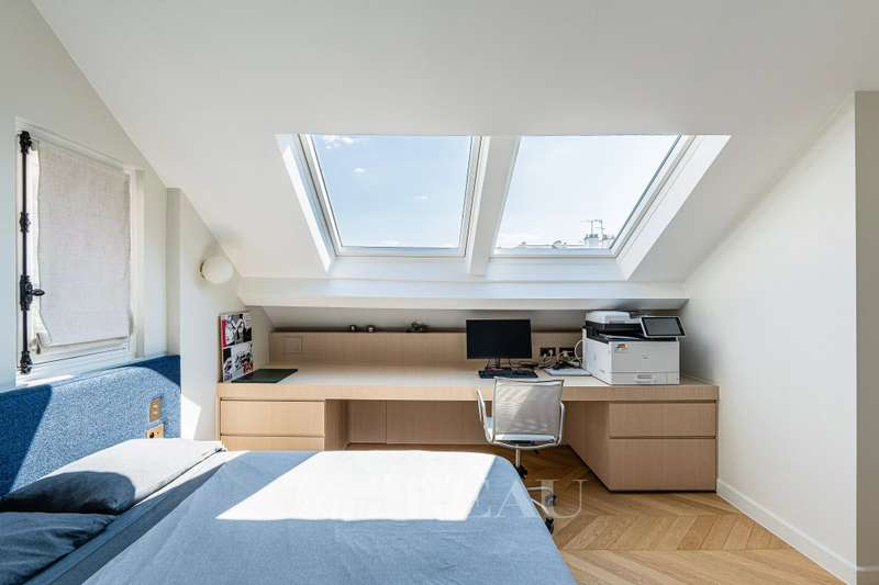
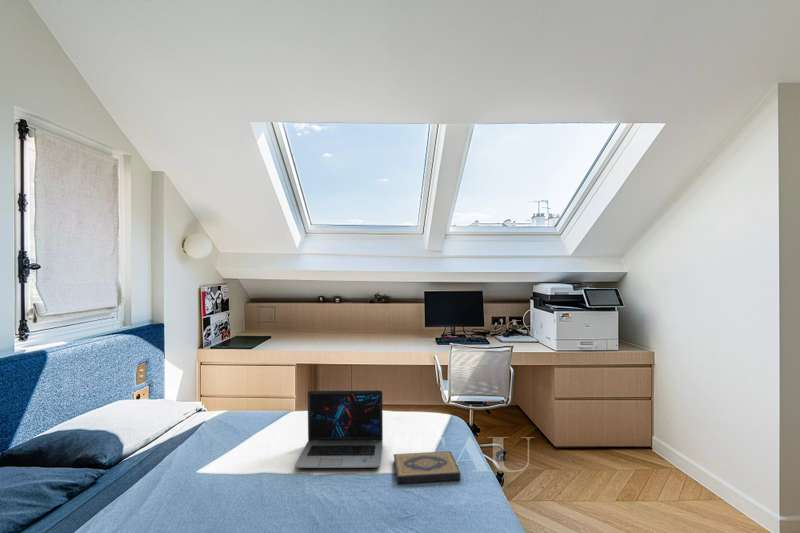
+ hardback book [393,450,462,485]
+ laptop [294,389,384,469]
